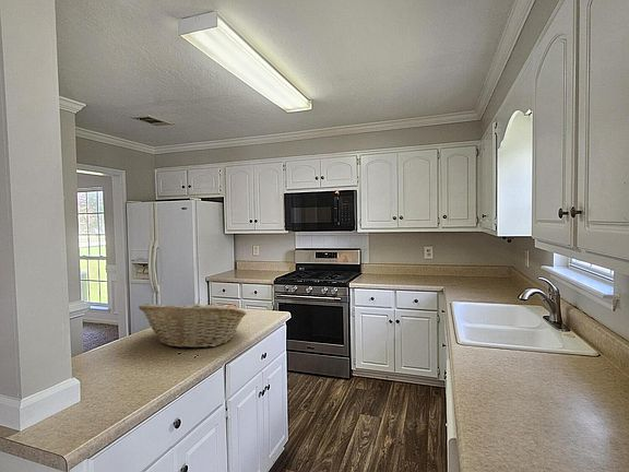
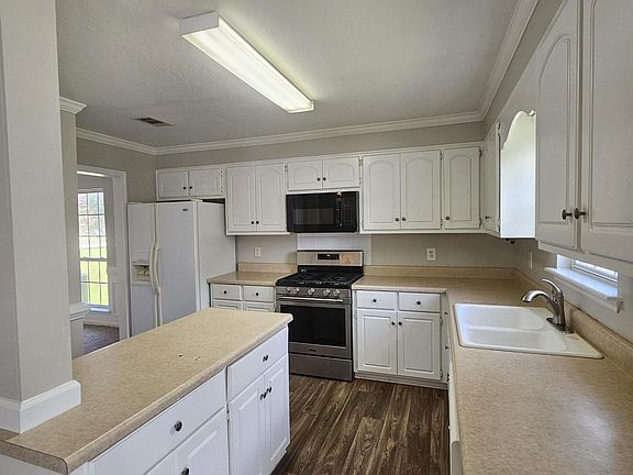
- fruit basket [138,298,248,350]
